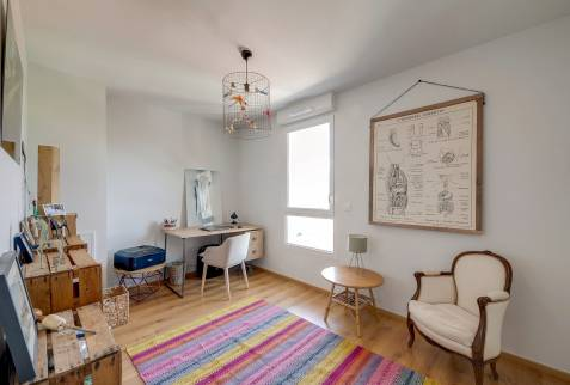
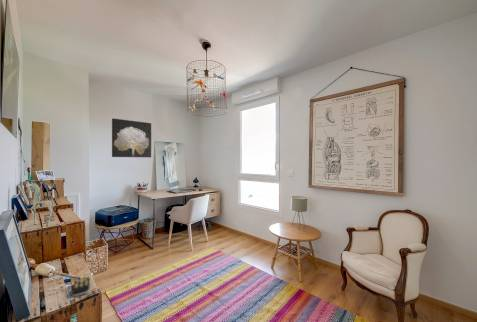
+ wall art [111,117,152,158]
+ remote control [71,276,91,297]
